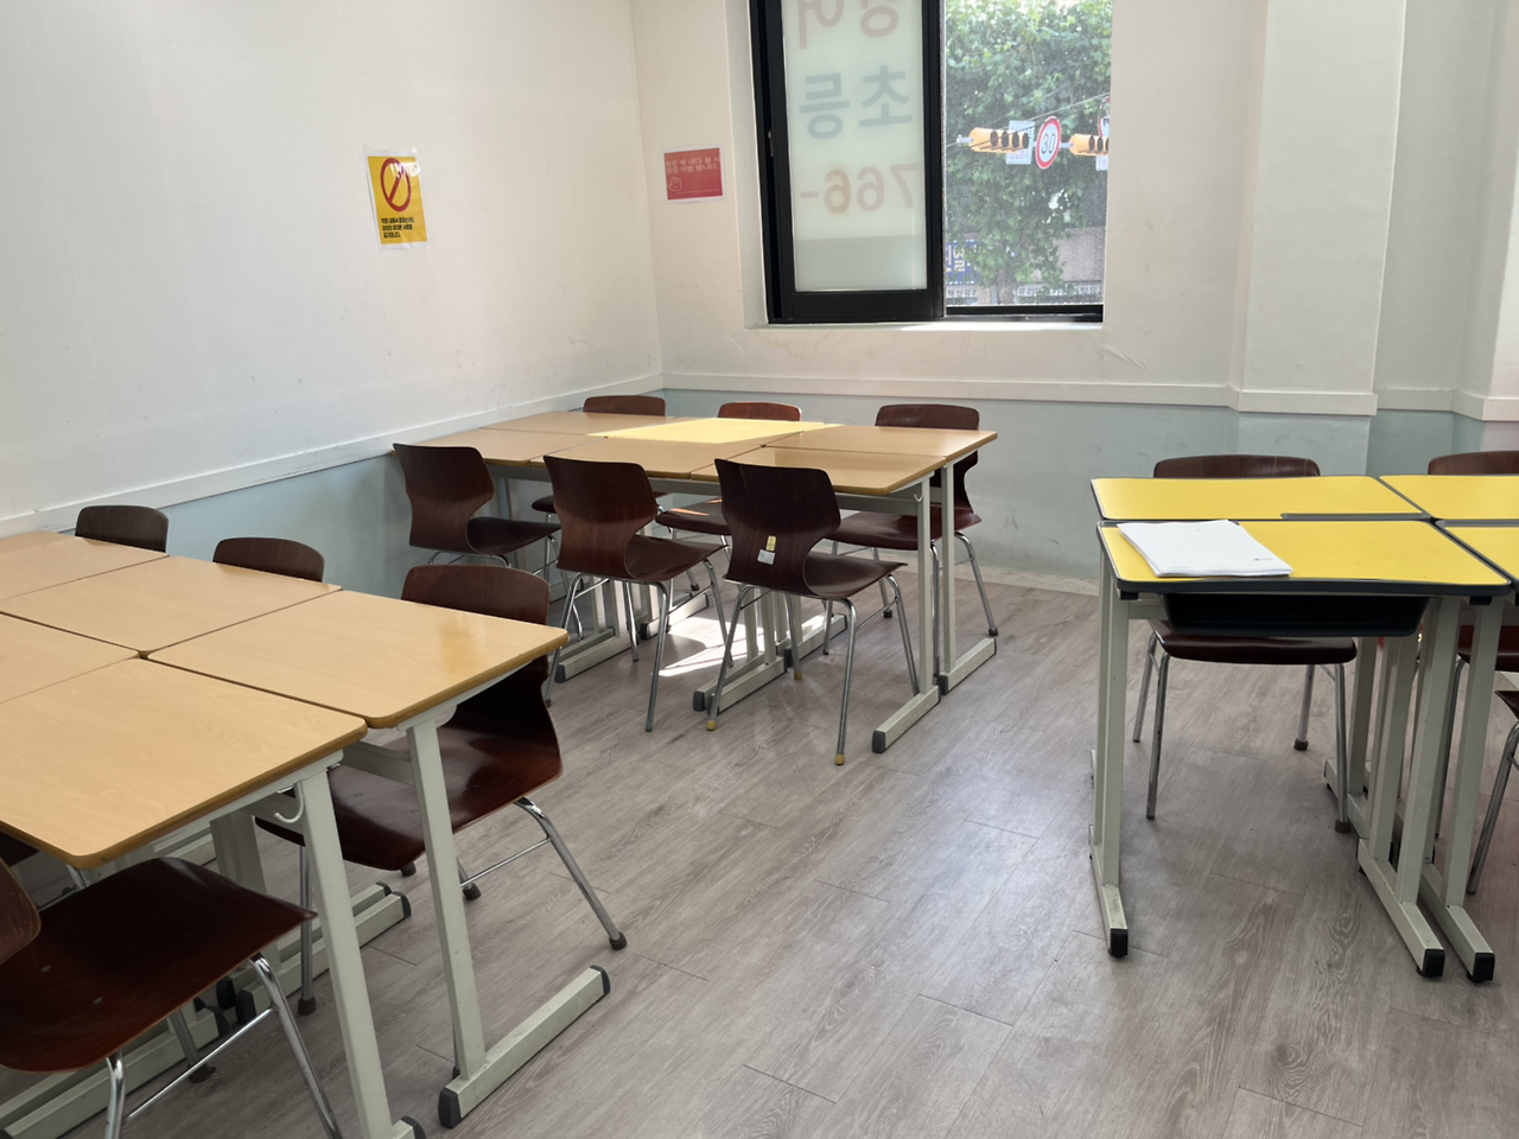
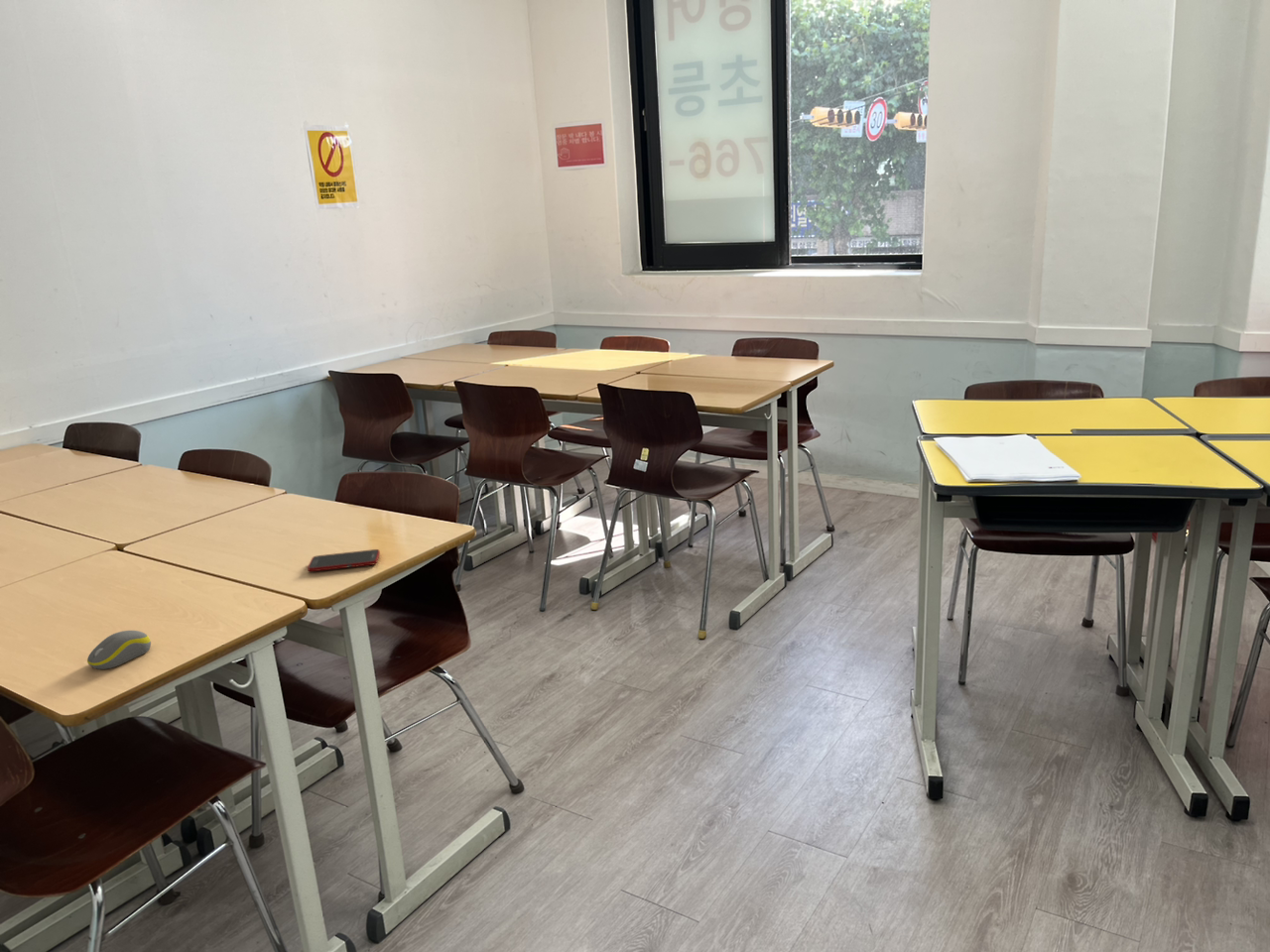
+ computer mouse [86,630,152,670]
+ cell phone [307,548,381,572]
